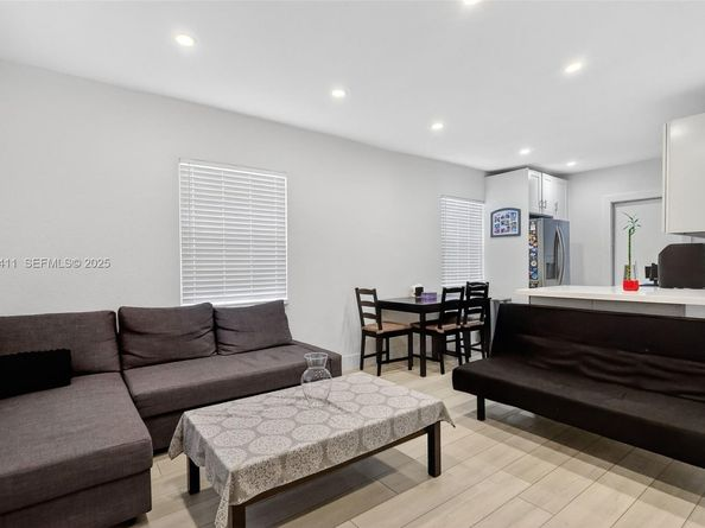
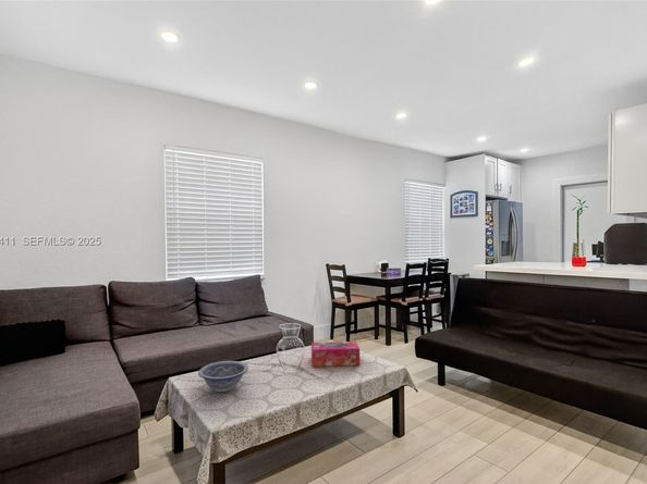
+ tissue box [310,340,361,368]
+ decorative bowl [197,360,249,393]
